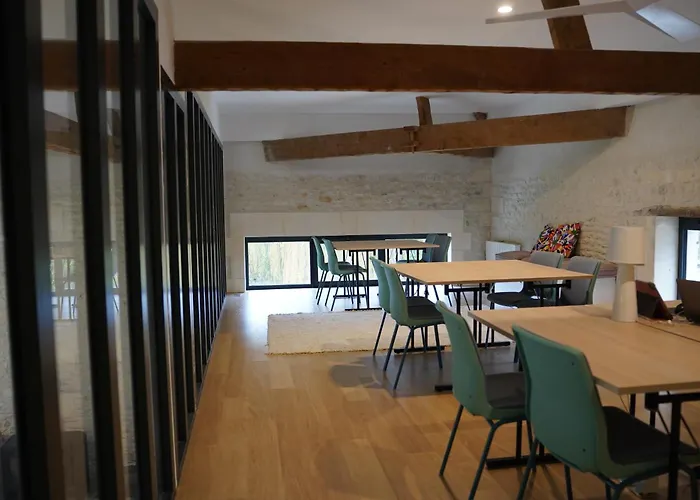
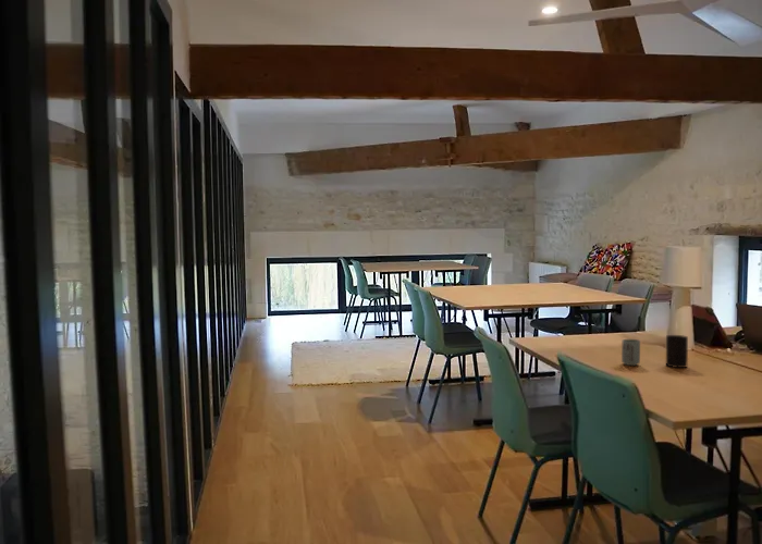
+ cup [665,334,689,369]
+ cup [620,338,641,367]
